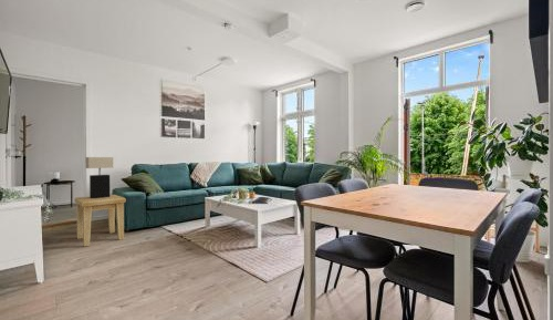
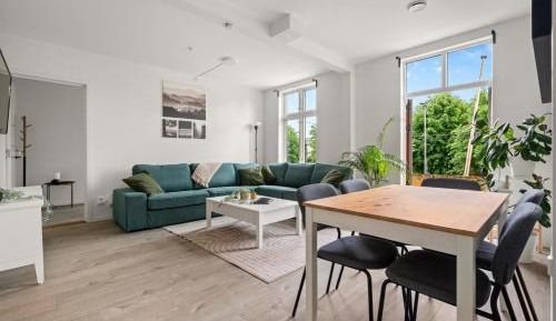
- side table [73,194,127,247]
- table lamp [84,156,114,198]
